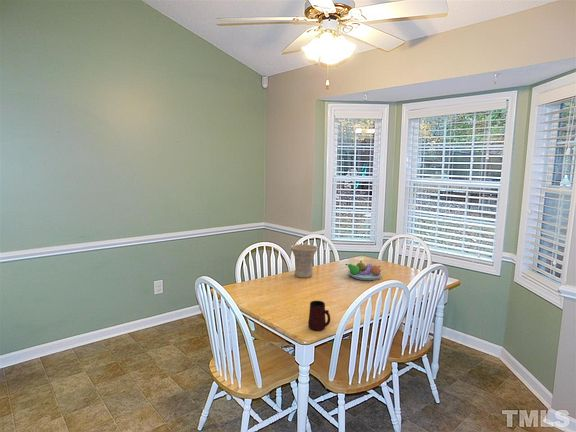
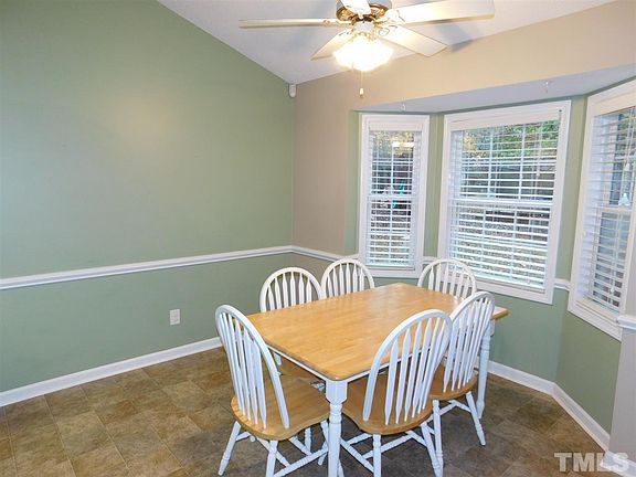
- vase [289,243,319,279]
- fruit bowl [345,259,383,281]
- mug [307,300,331,332]
